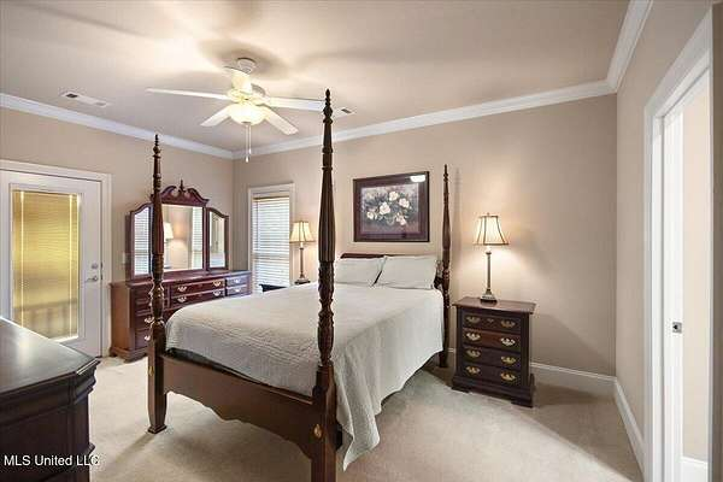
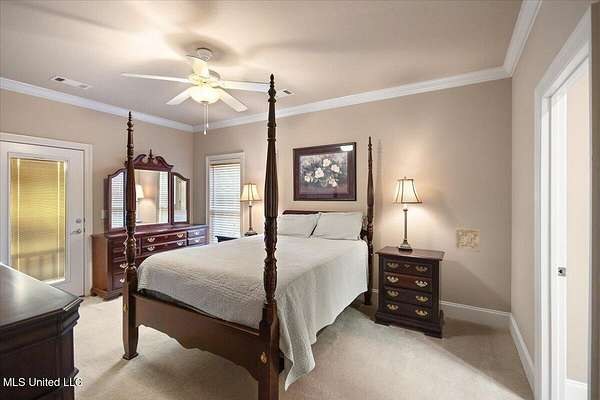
+ wall ornament [454,227,481,252]
